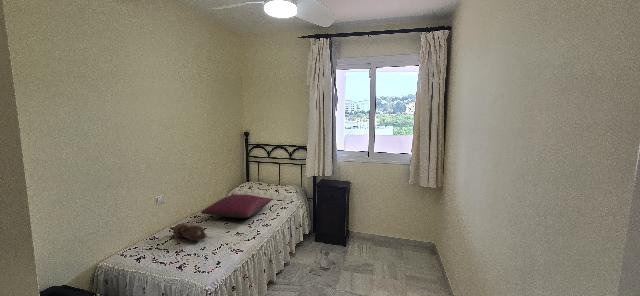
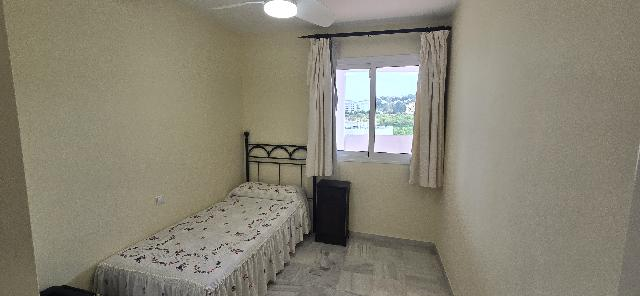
- pillow [200,193,273,219]
- teddy bear [169,222,208,242]
